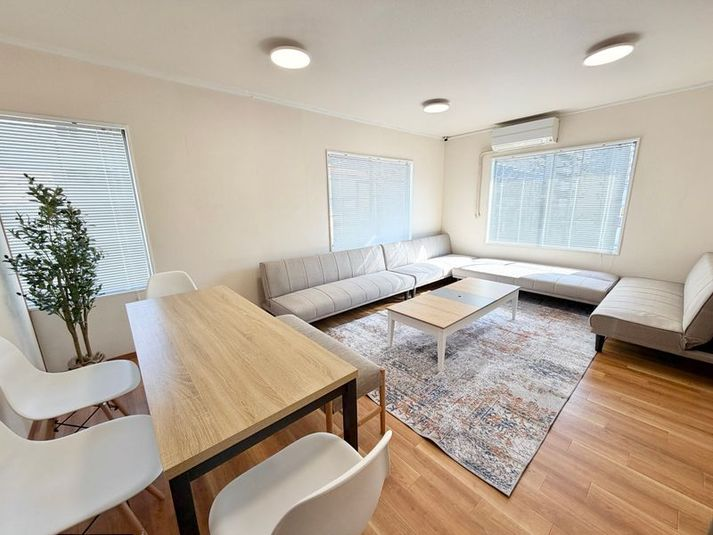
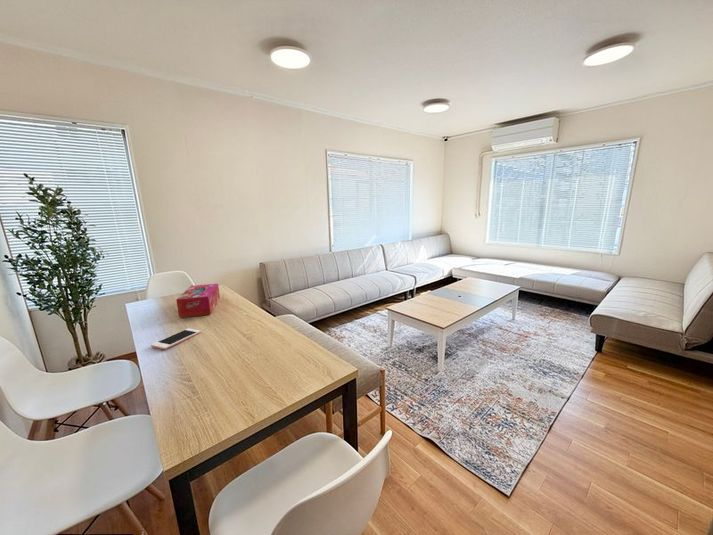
+ tissue box [176,283,221,319]
+ cell phone [150,327,202,350]
